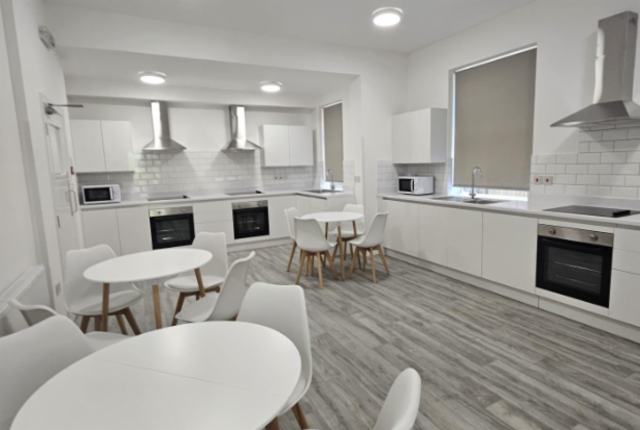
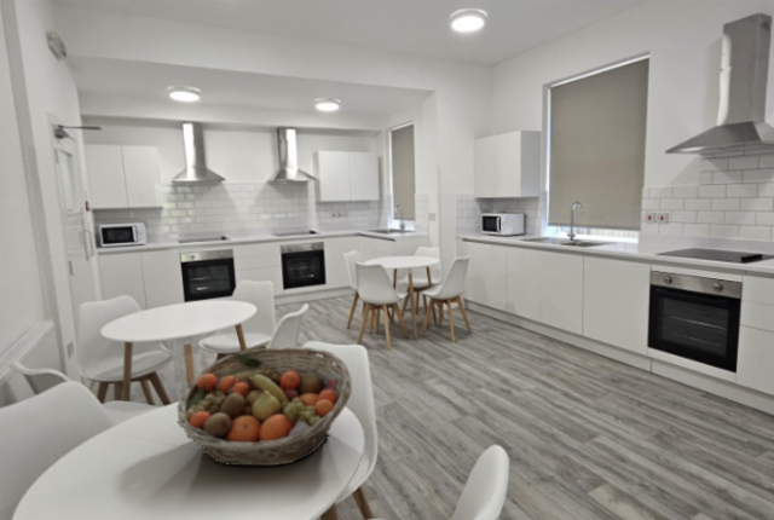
+ fruit basket [175,346,353,467]
